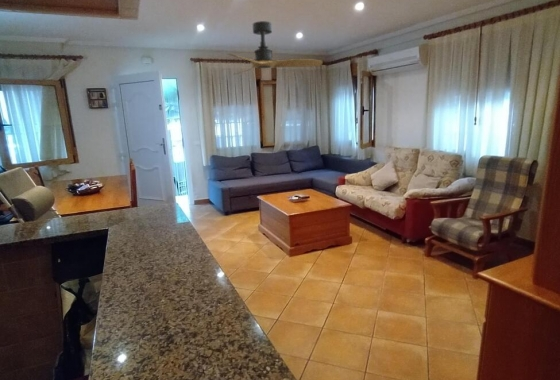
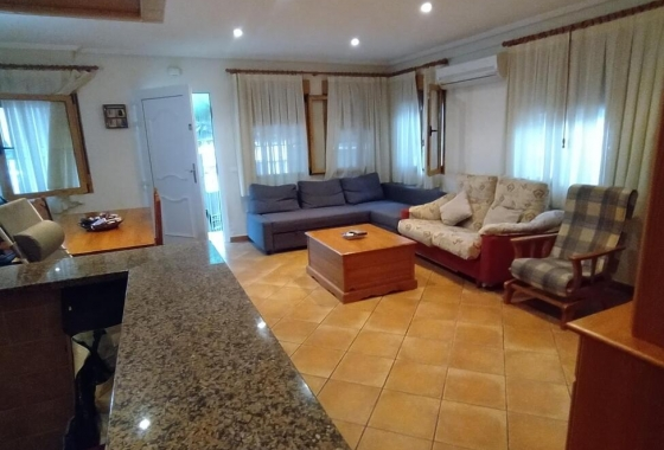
- ceiling fan [227,20,323,76]
